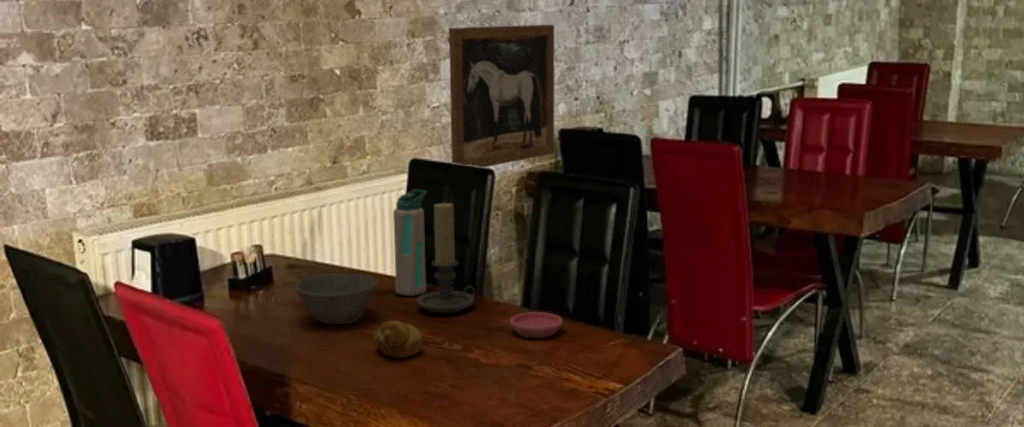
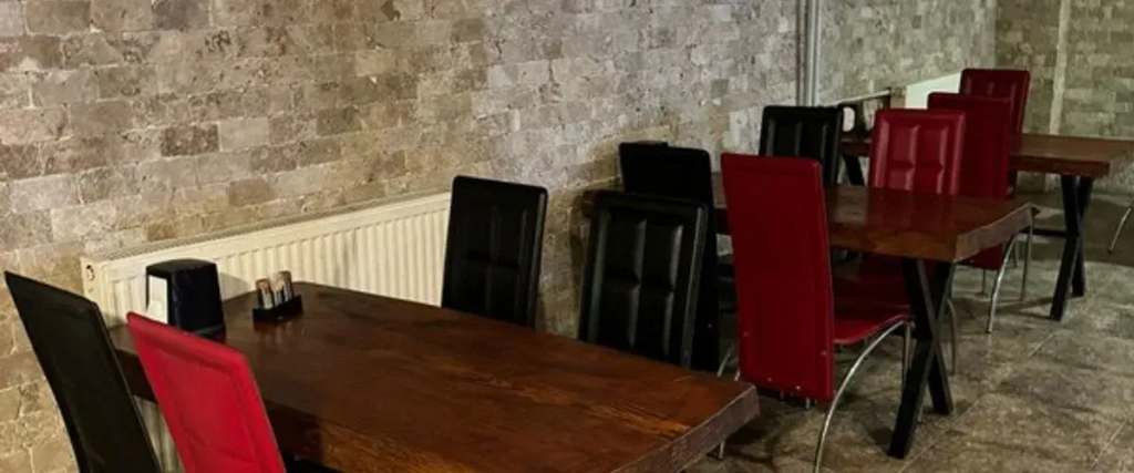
- bread roll [373,319,423,359]
- saucer [509,311,564,339]
- wall art [448,24,555,168]
- candle holder [416,201,476,314]
- bowl [294,272,379,325]
- water bottle [392,188,428,297]
